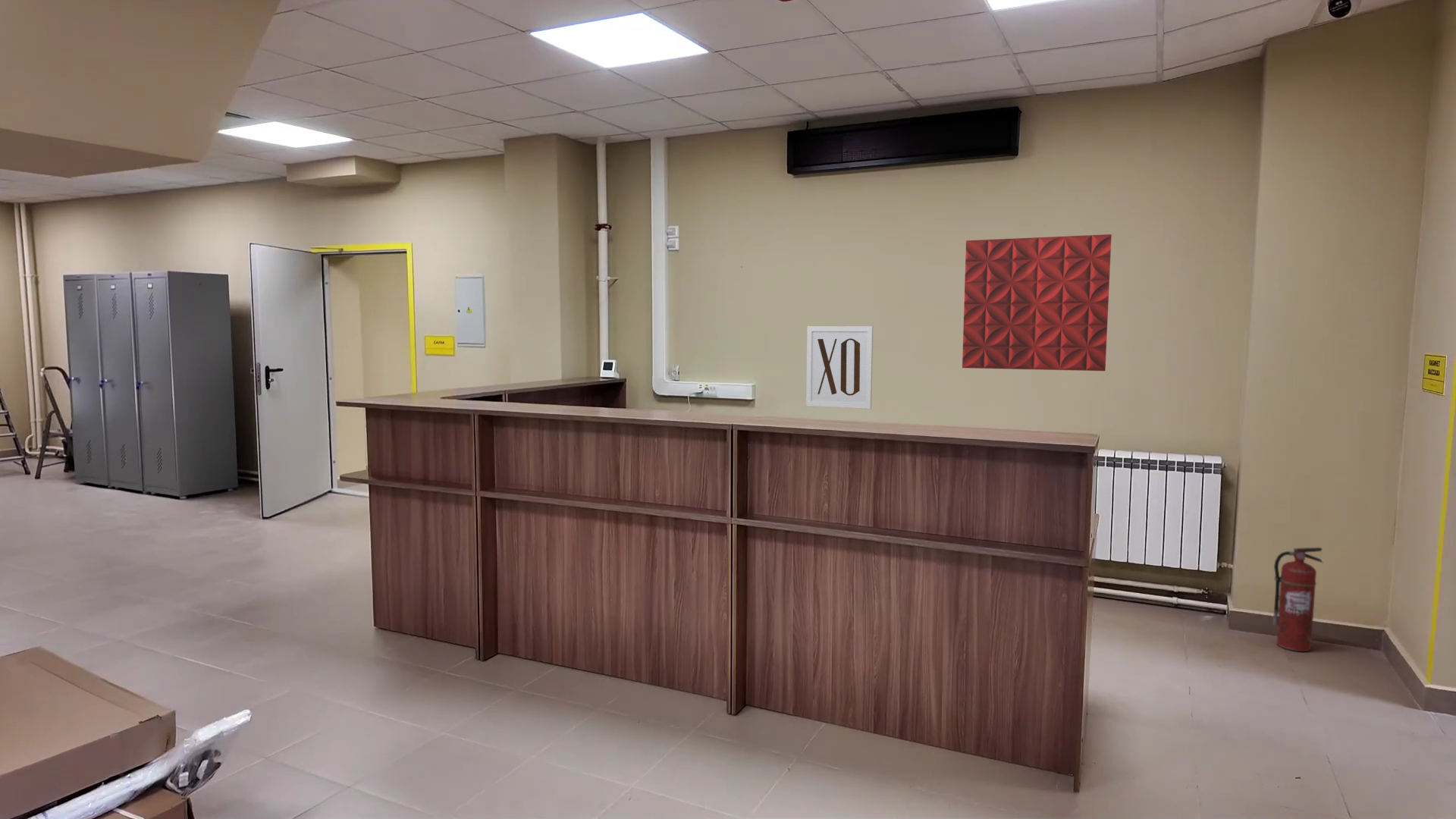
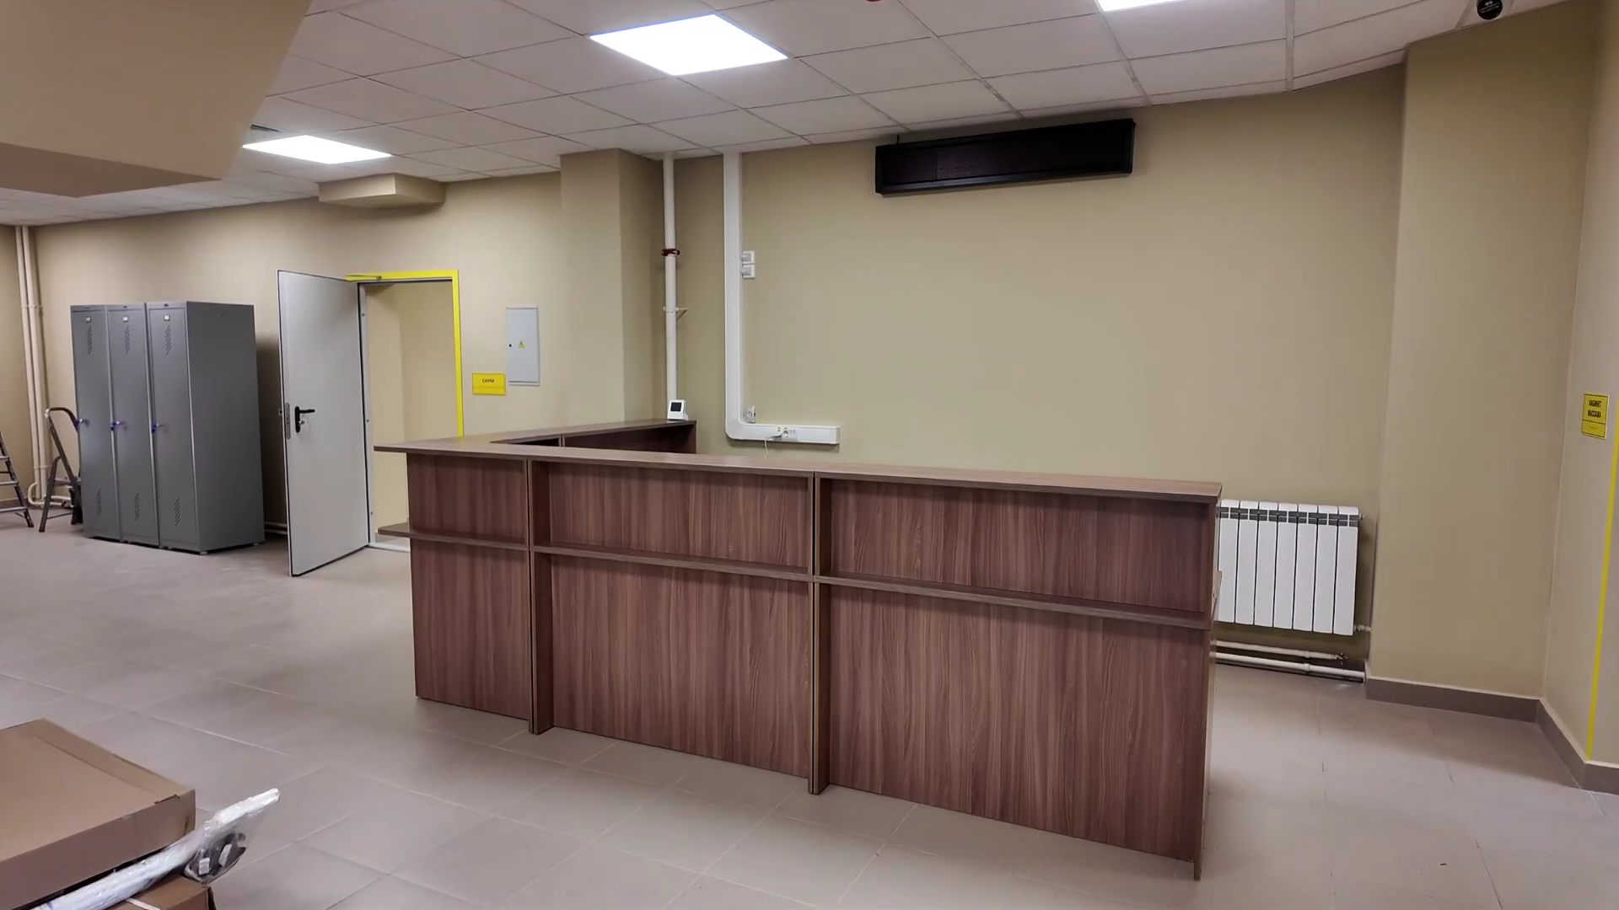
- fire extinguisher [1272,547,1324,652]
- wall panel [962,234,1112,372]
- wall art [805,325,874,409]
